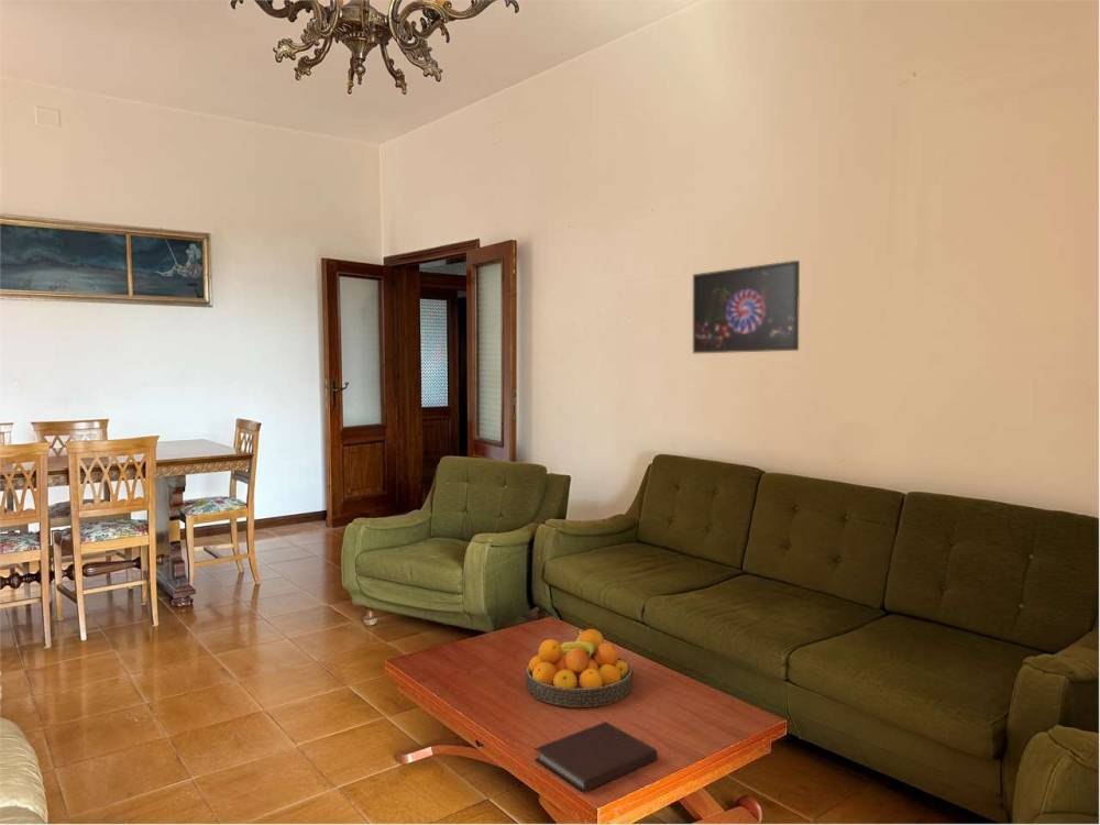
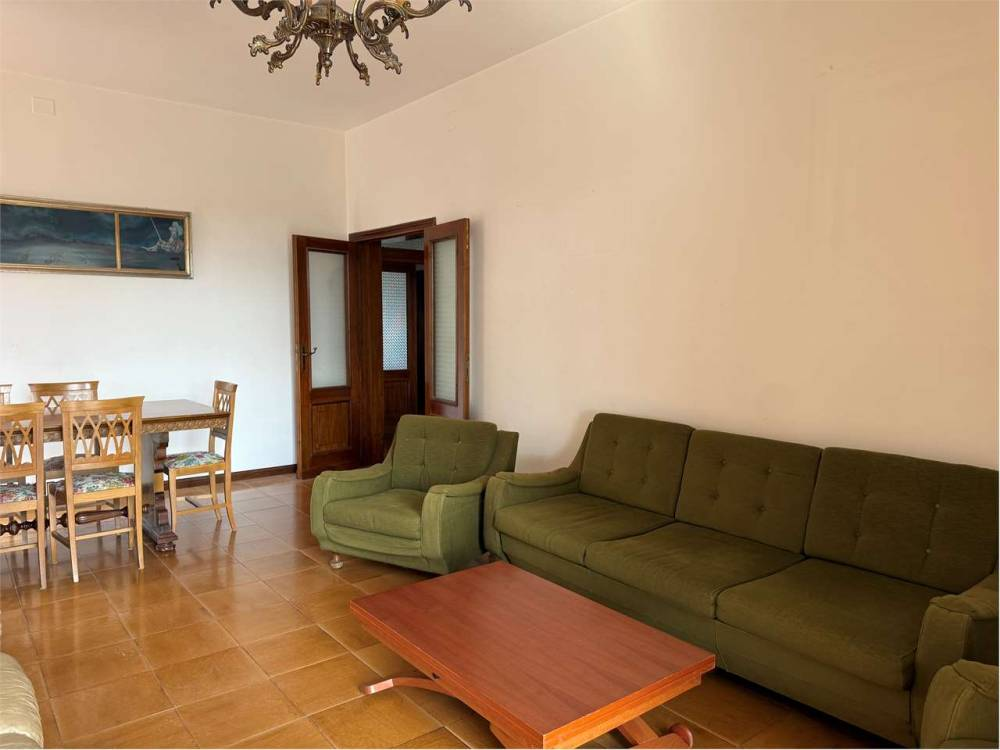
- notebook [534,721,659,793]
- fruit bowl [525,628,634,708]
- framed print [692,260,801,354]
